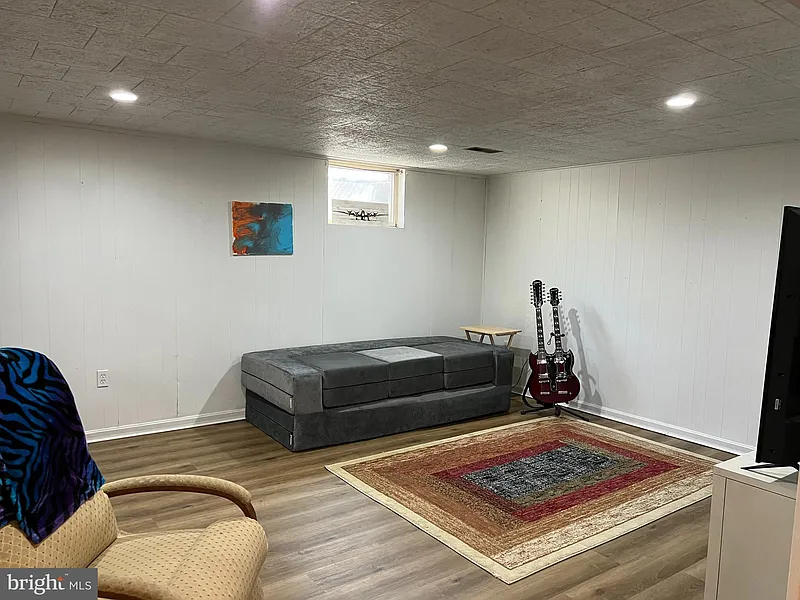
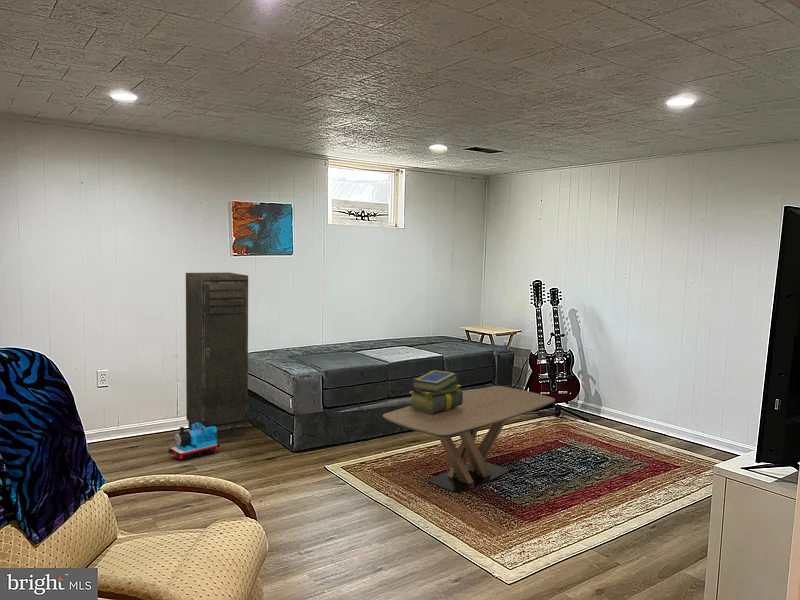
+ toy train [167,421,221,461]
+ coffee table [382,385,556,494]
+ stack of books [408,369,463,415]
+ storage cabinet [185,272,249,440]
